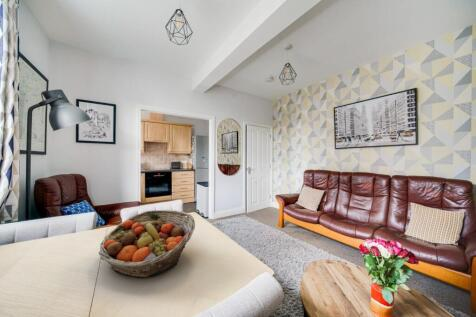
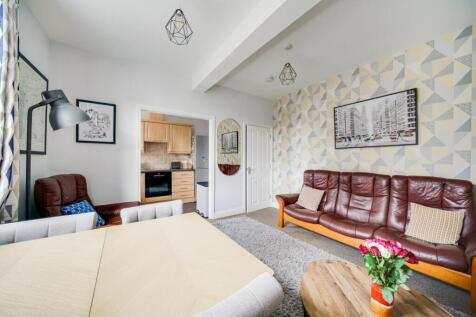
- fruit basket [98,209,196,278]
